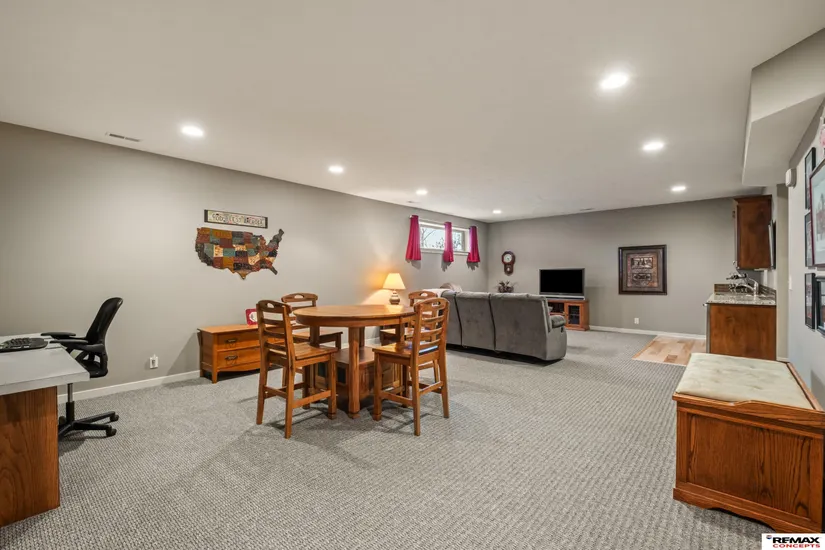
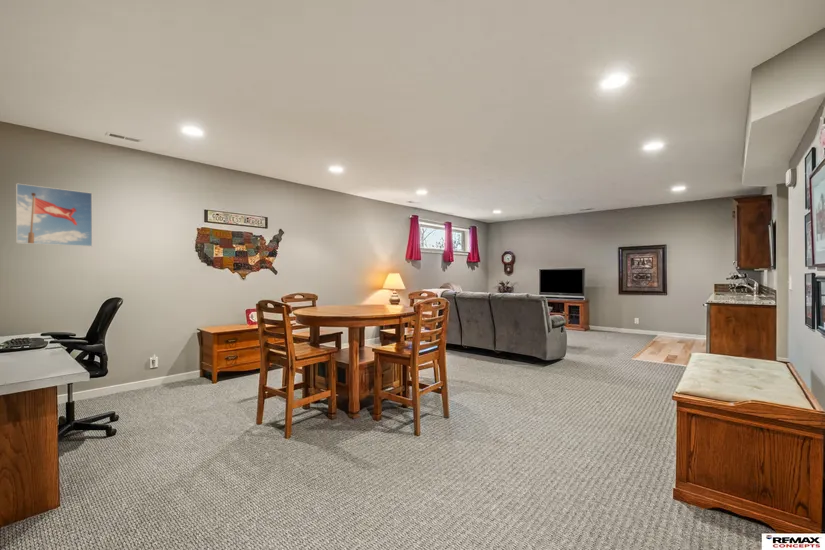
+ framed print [15,182,93,248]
